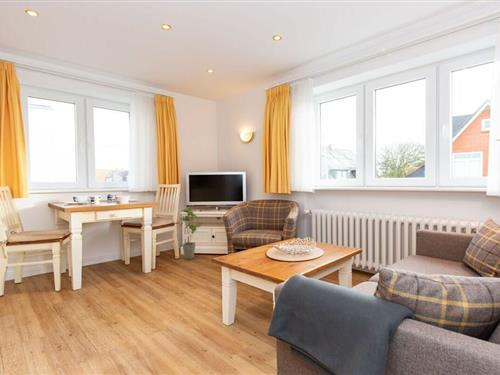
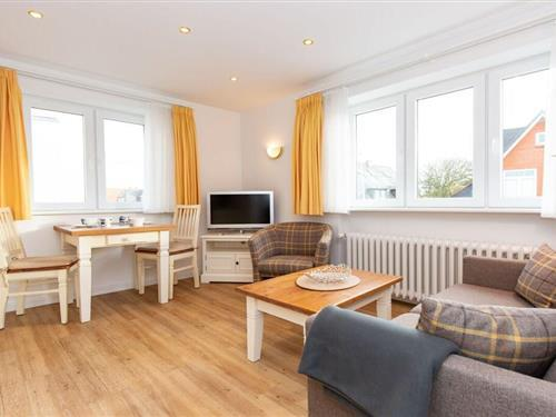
- house plant [179,208,206,260]
